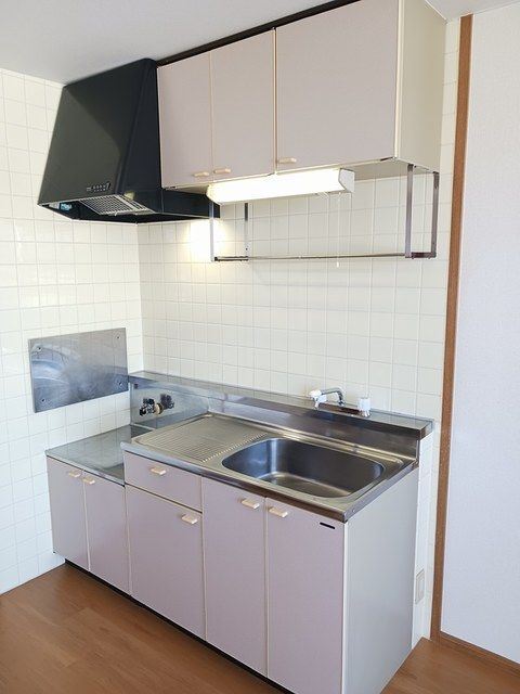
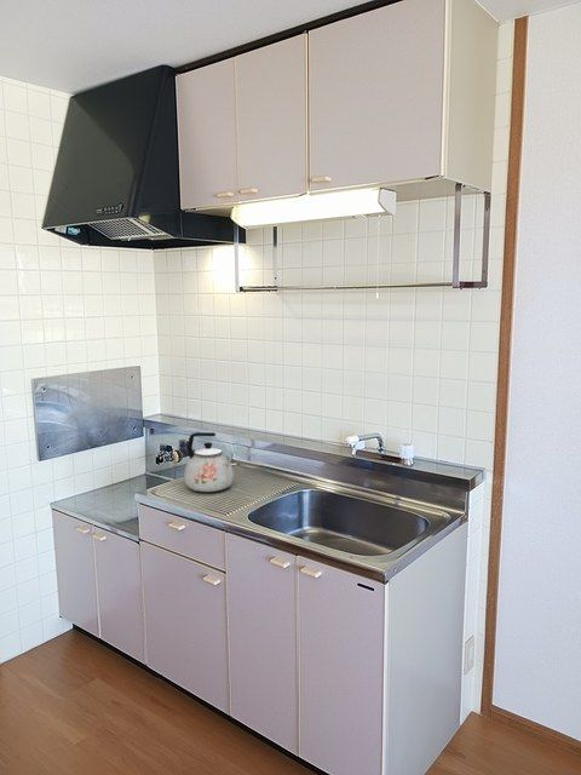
+ kettle [183,431,235,493]
